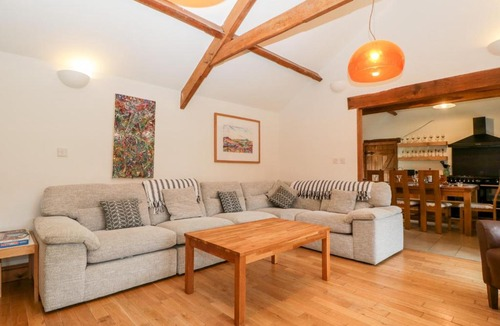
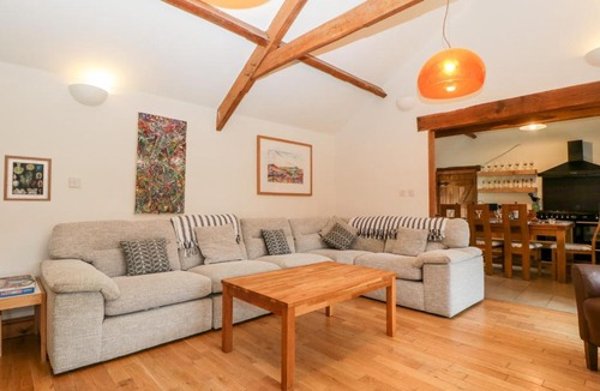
+ wall art [2,154,53,203]
